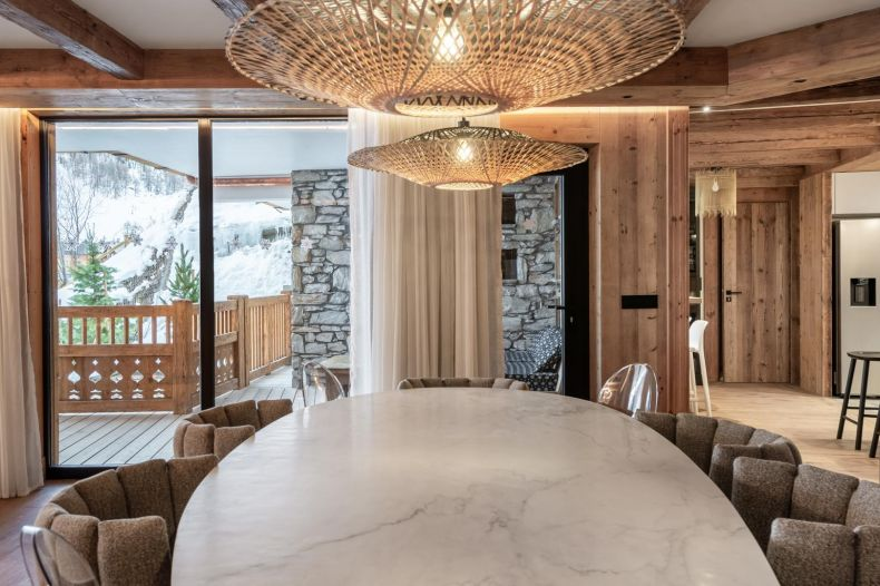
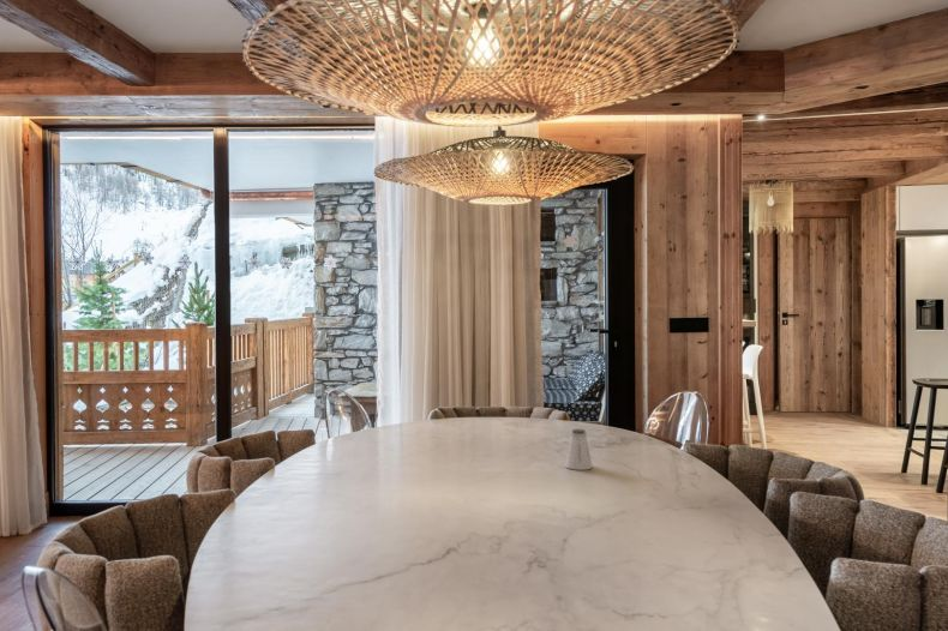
+ saltshaker [564,427,594,471]
